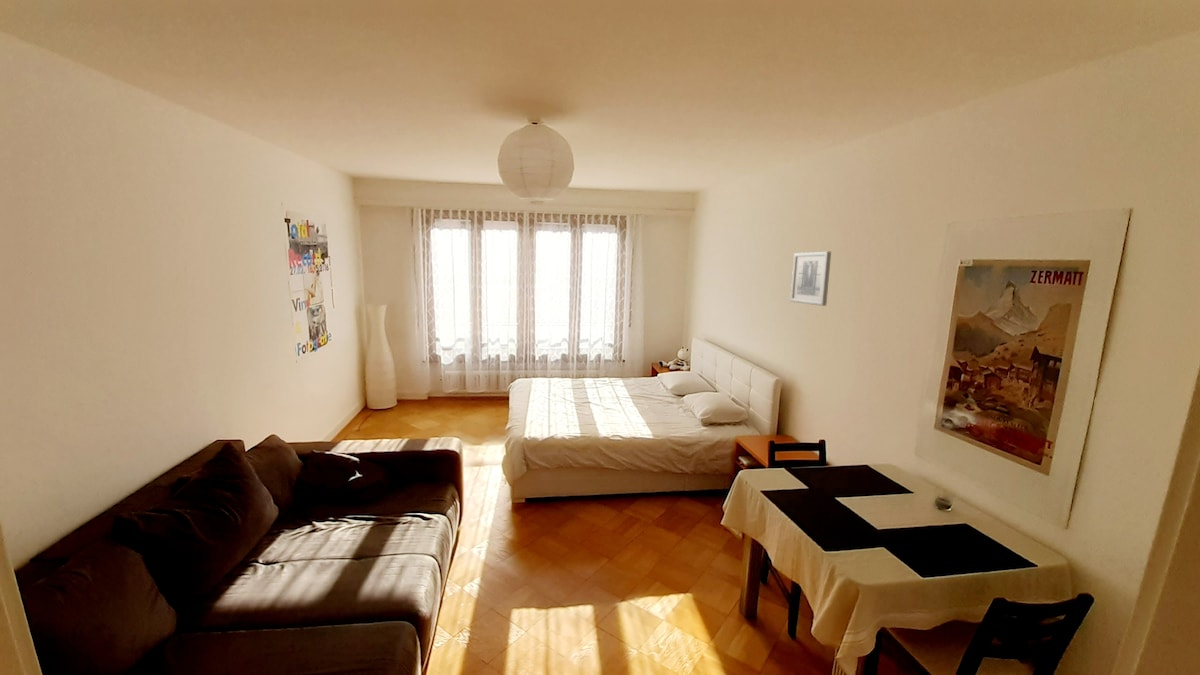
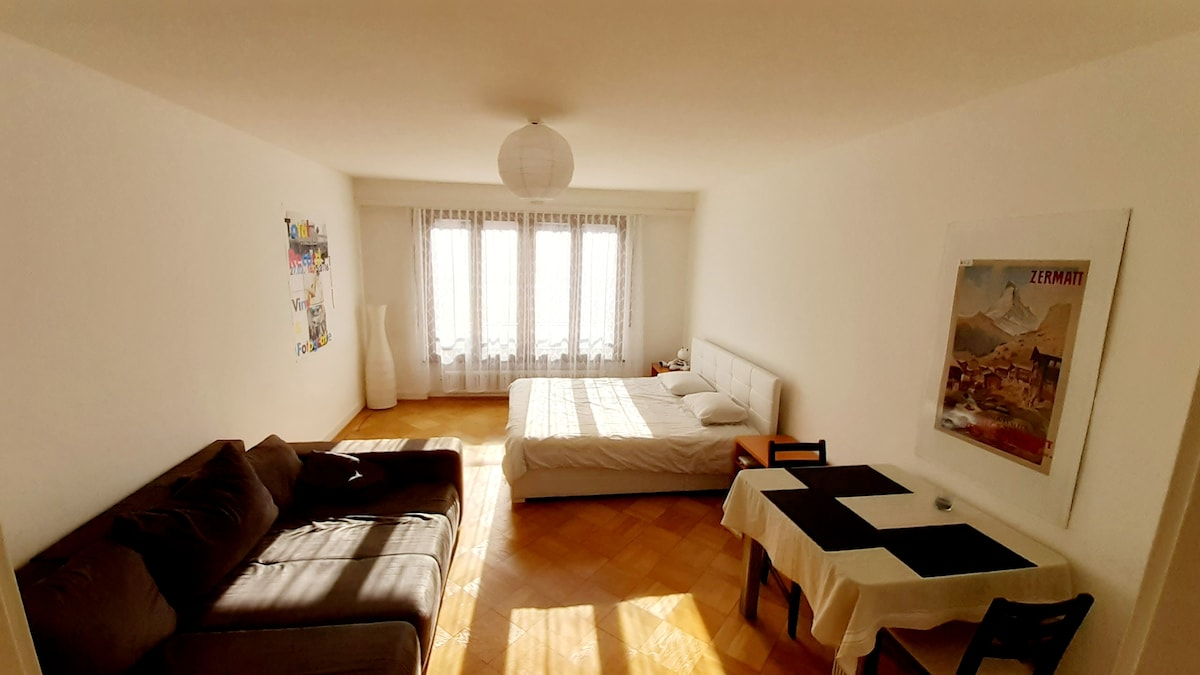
- wall art [789,250,832,307]
